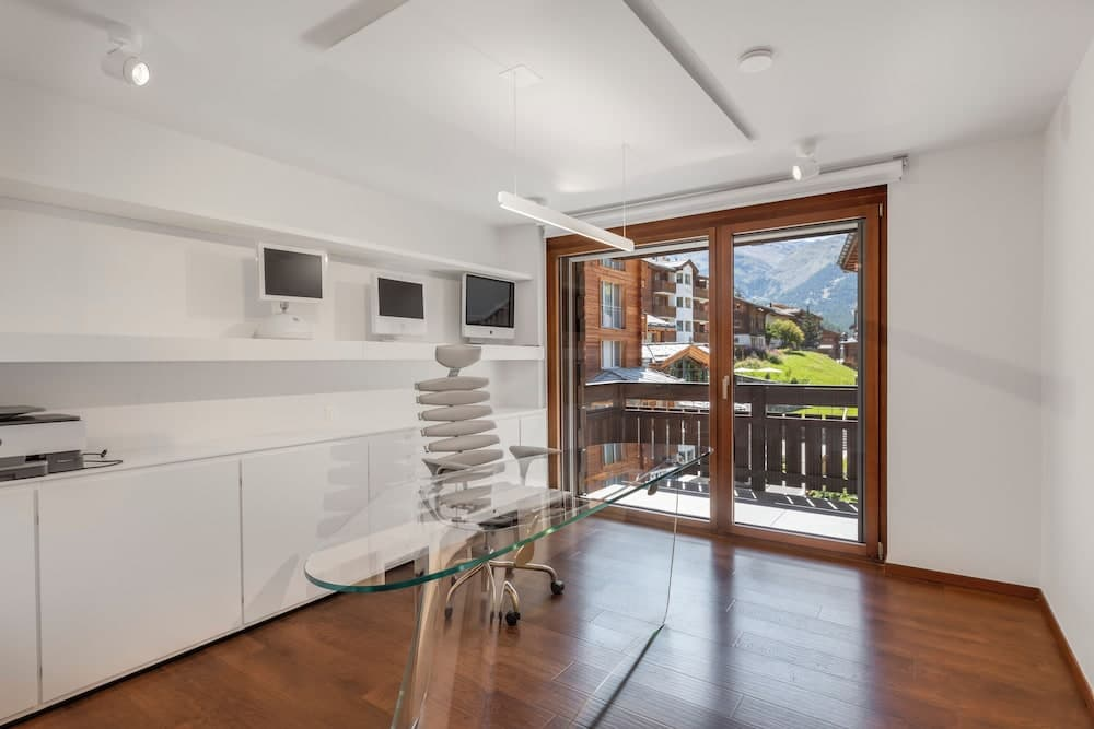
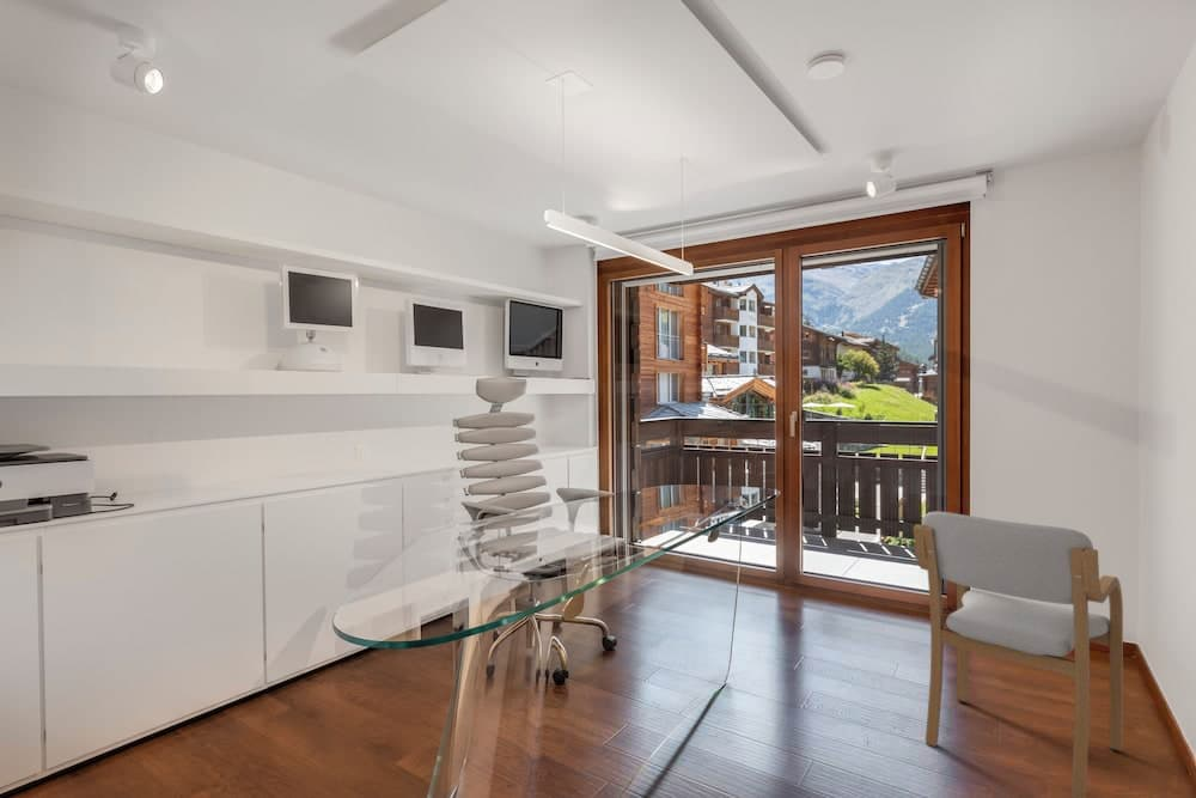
+ armchair [913,511,1124,798]
